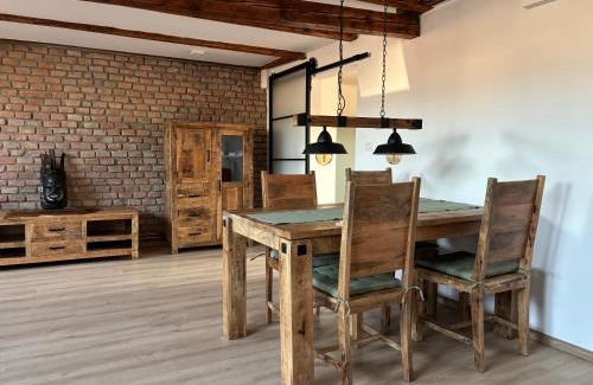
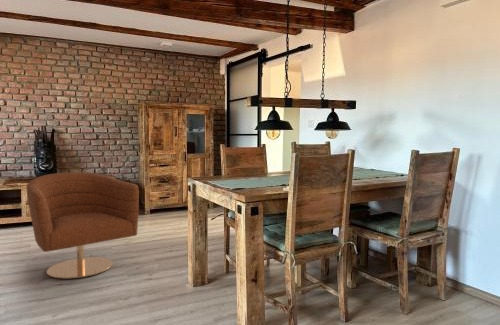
+ armchair [25,171,140,280]
